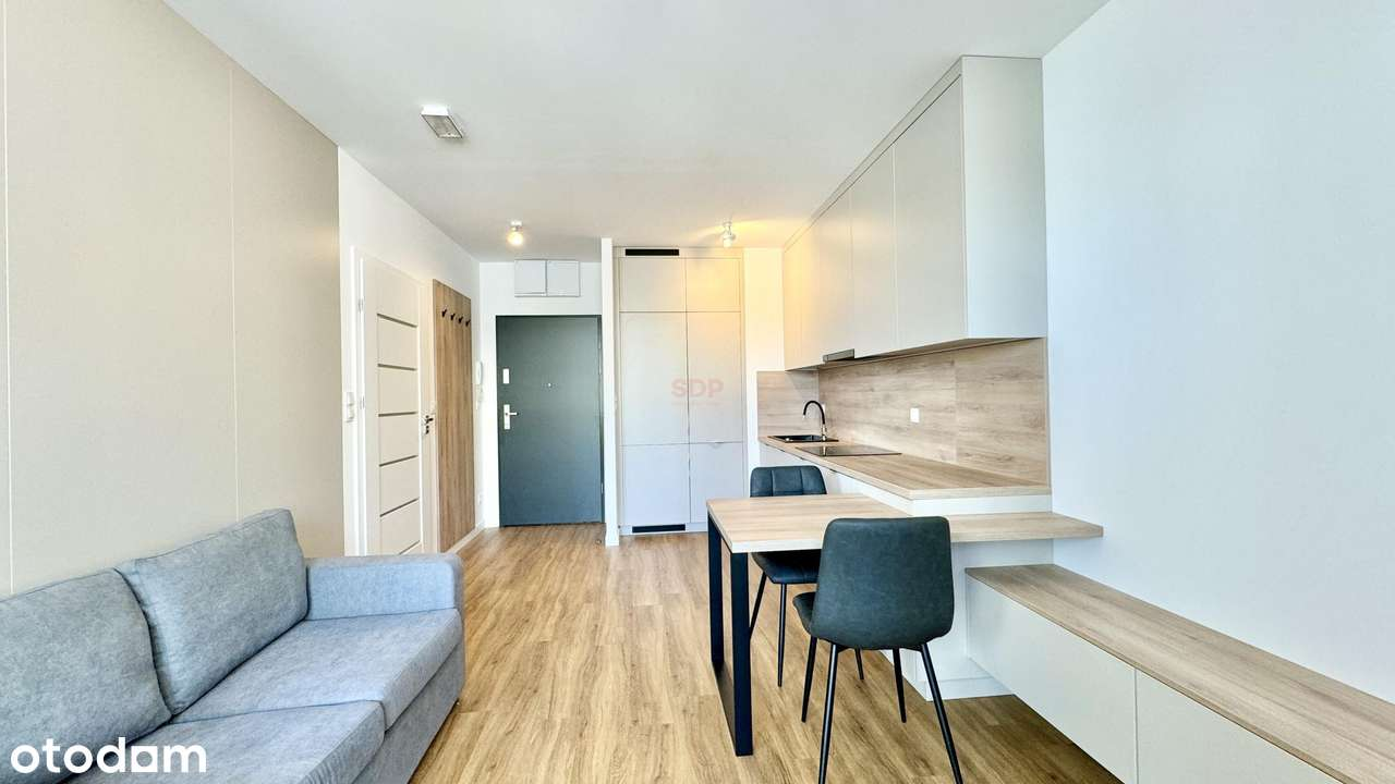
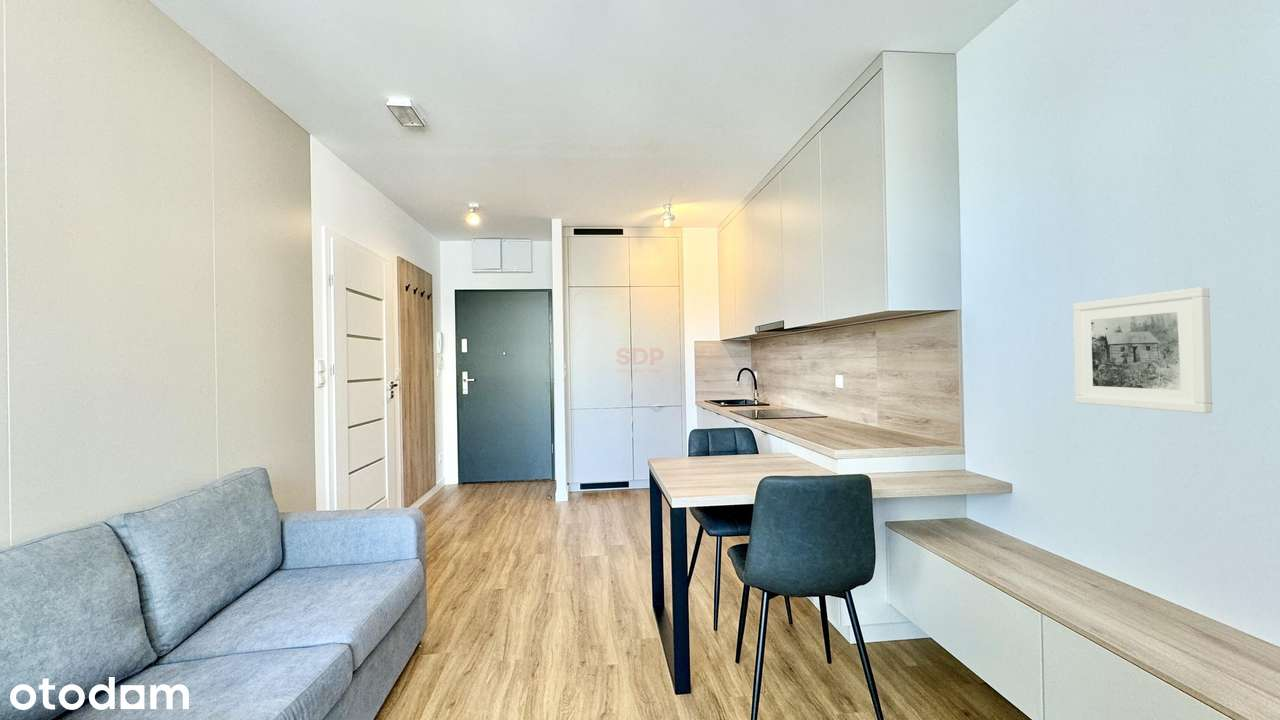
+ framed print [1072,286,1213,414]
